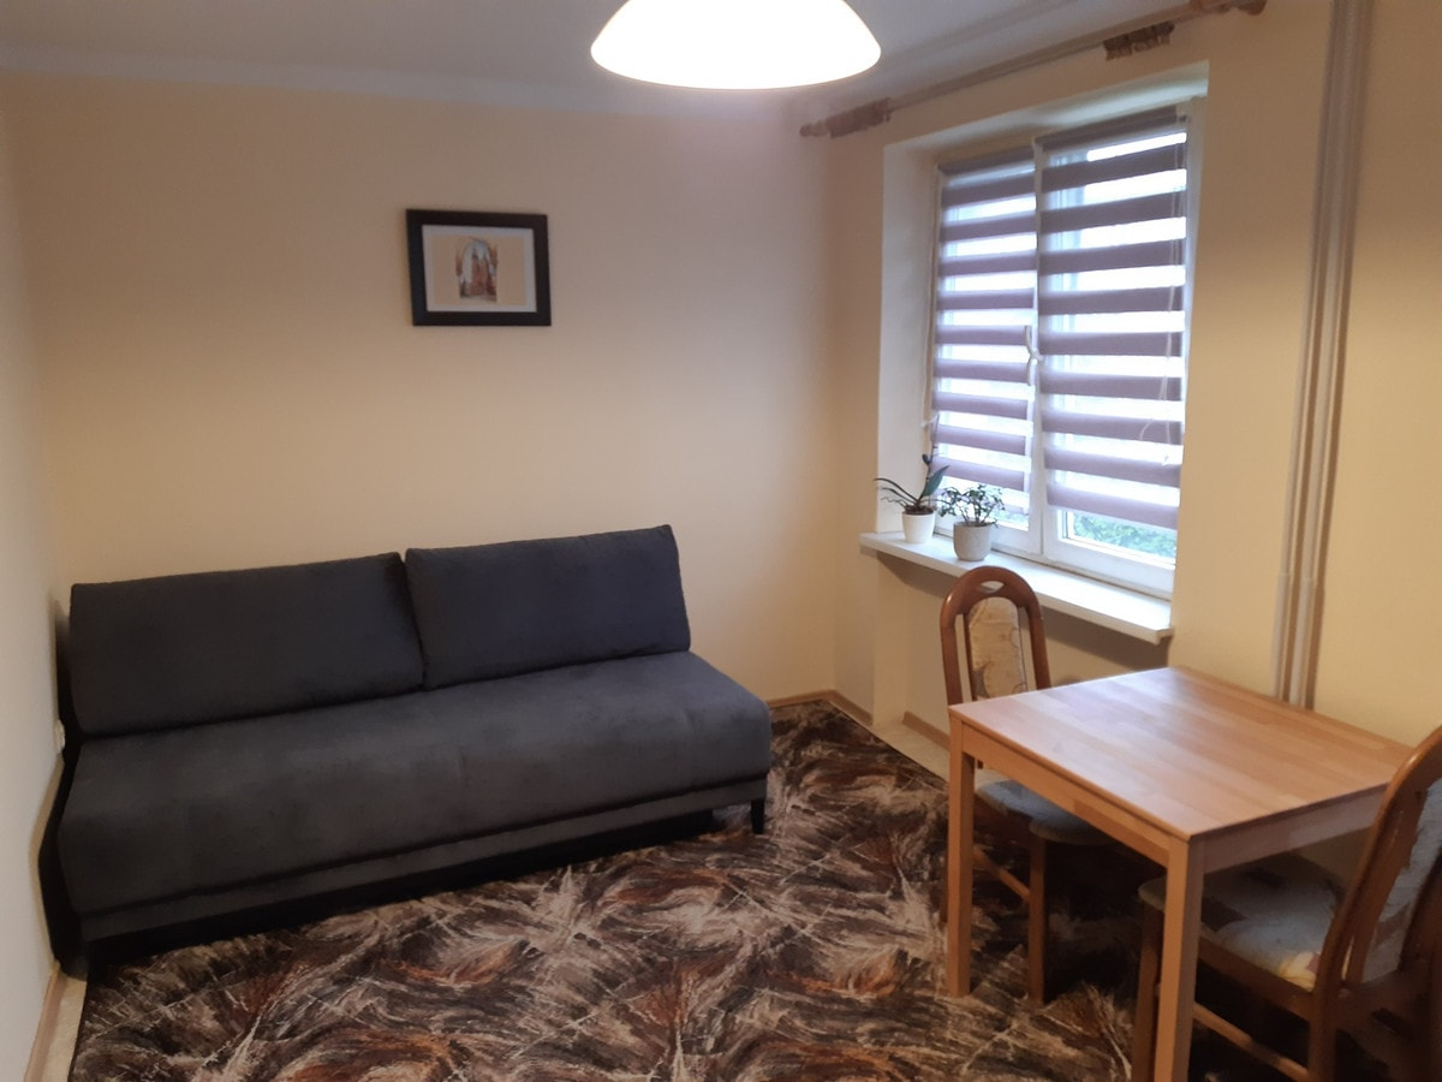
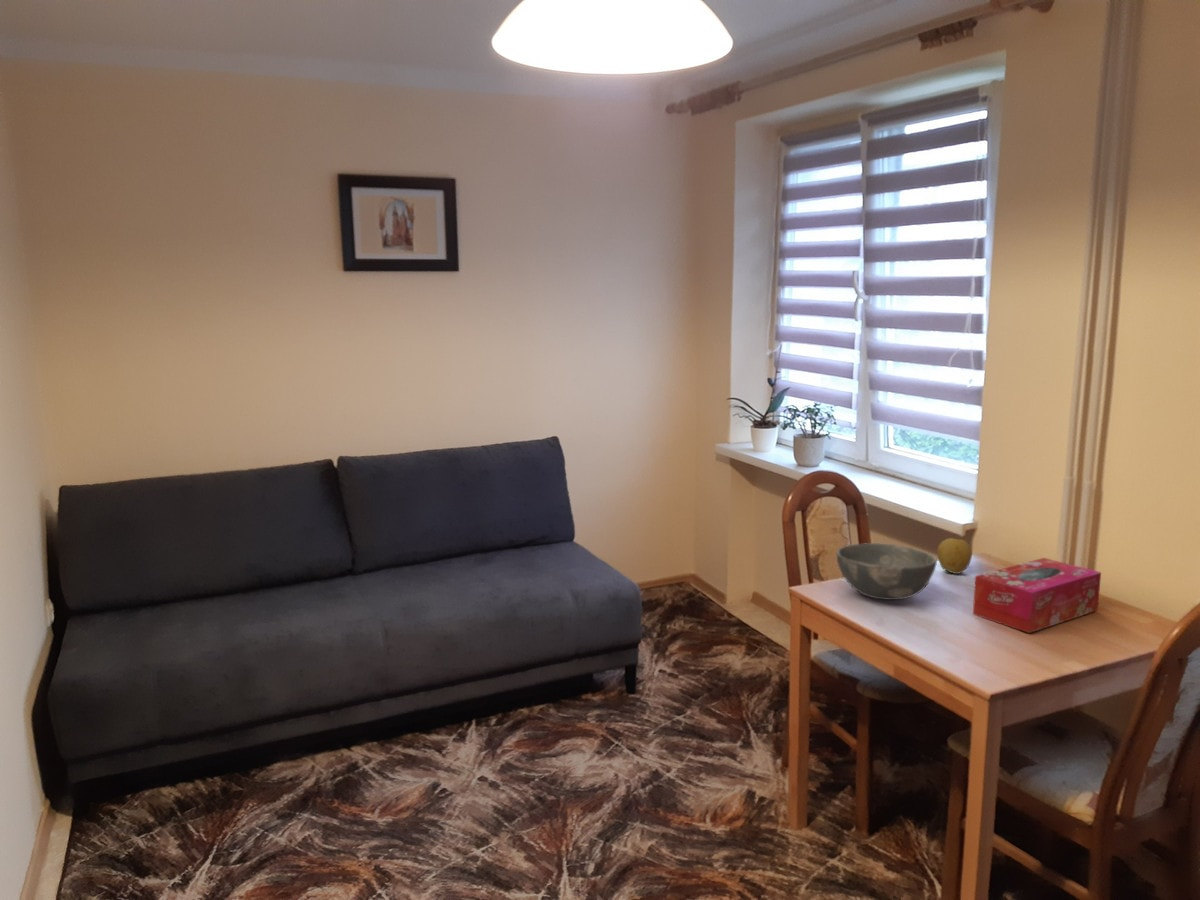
+ bowl [836,542,938,601]
+ fruit [936,537,973,575]
+ tissue box [972,557,1102,634]
